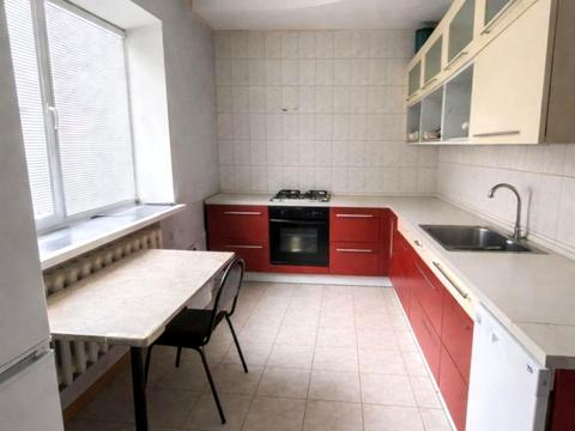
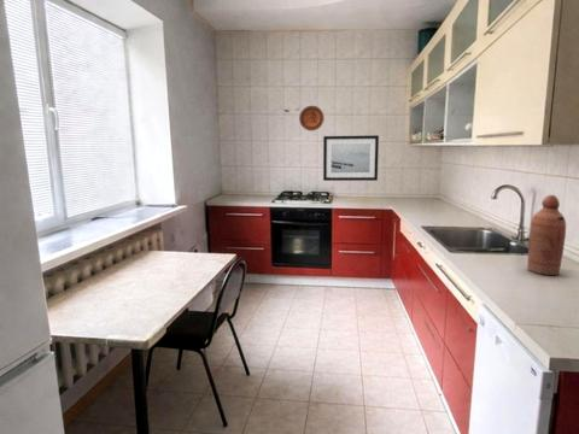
+ decorative plate [298,105,326,131]
+ bottle [527,194,567,276]
+ wall art [322,134,380,182]
